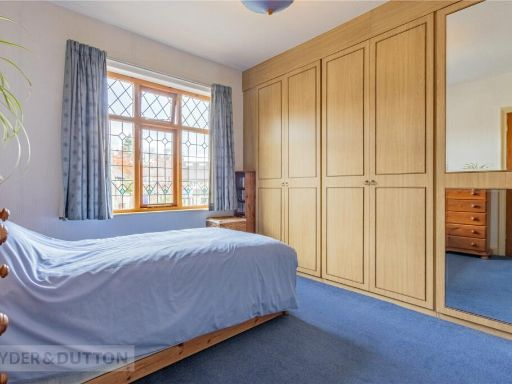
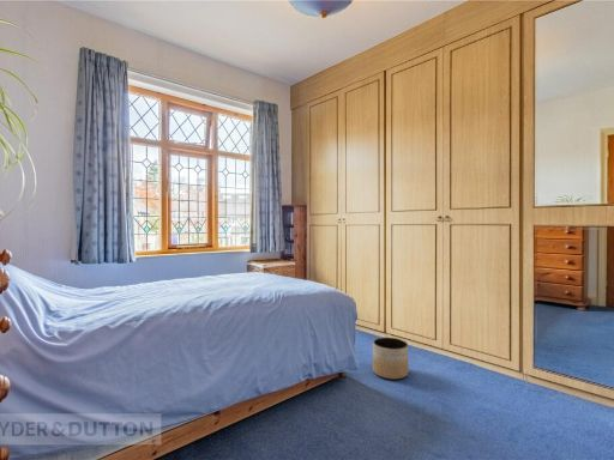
+ planter [372,337,410,381]
